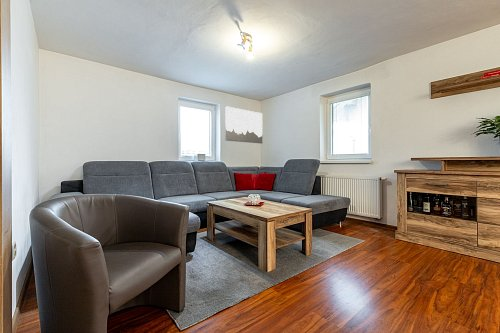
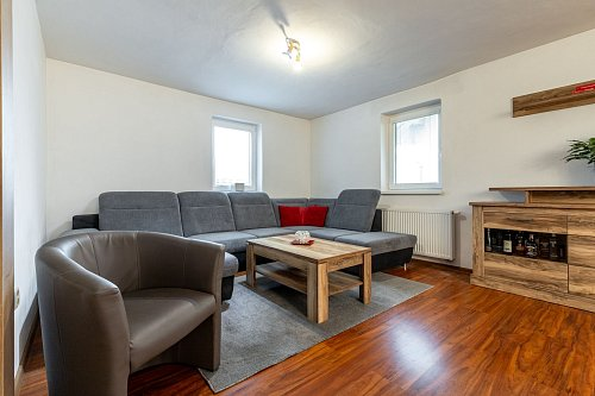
- wall art [224,105,263,144]
